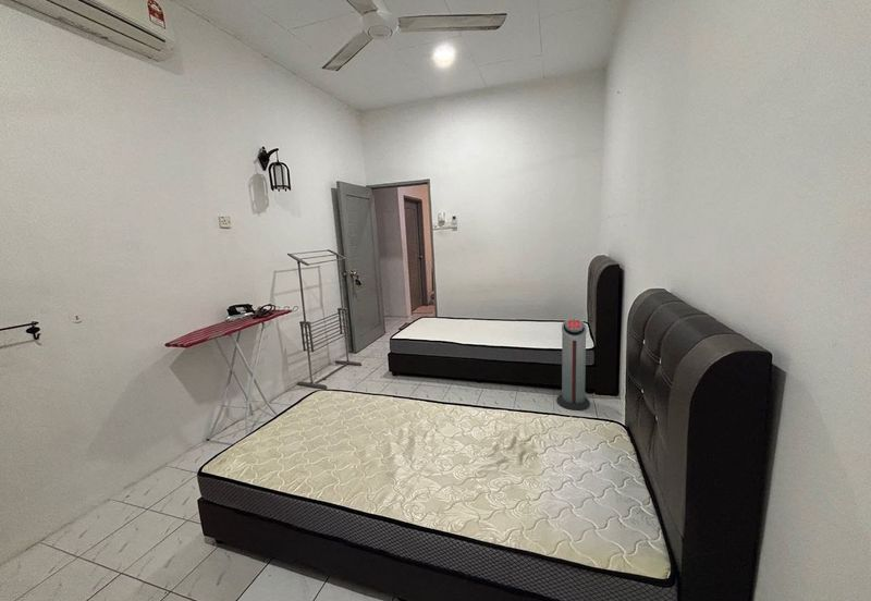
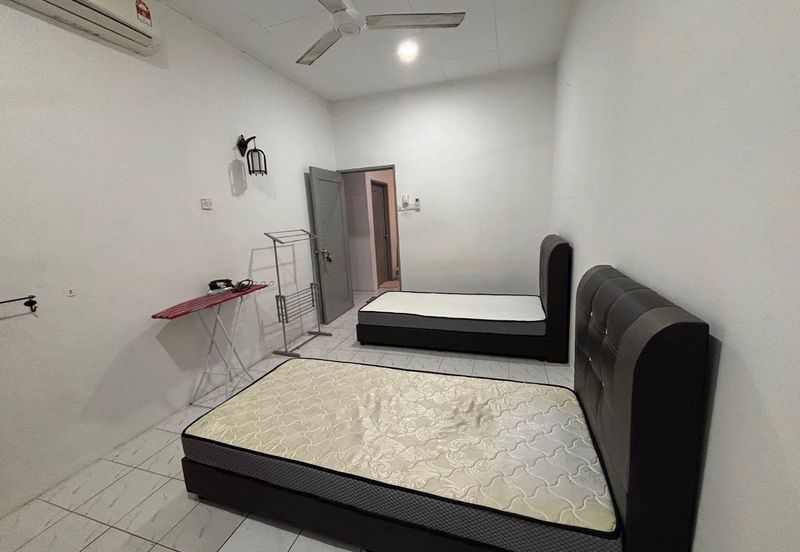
- air purifier [555,317,591,412]
